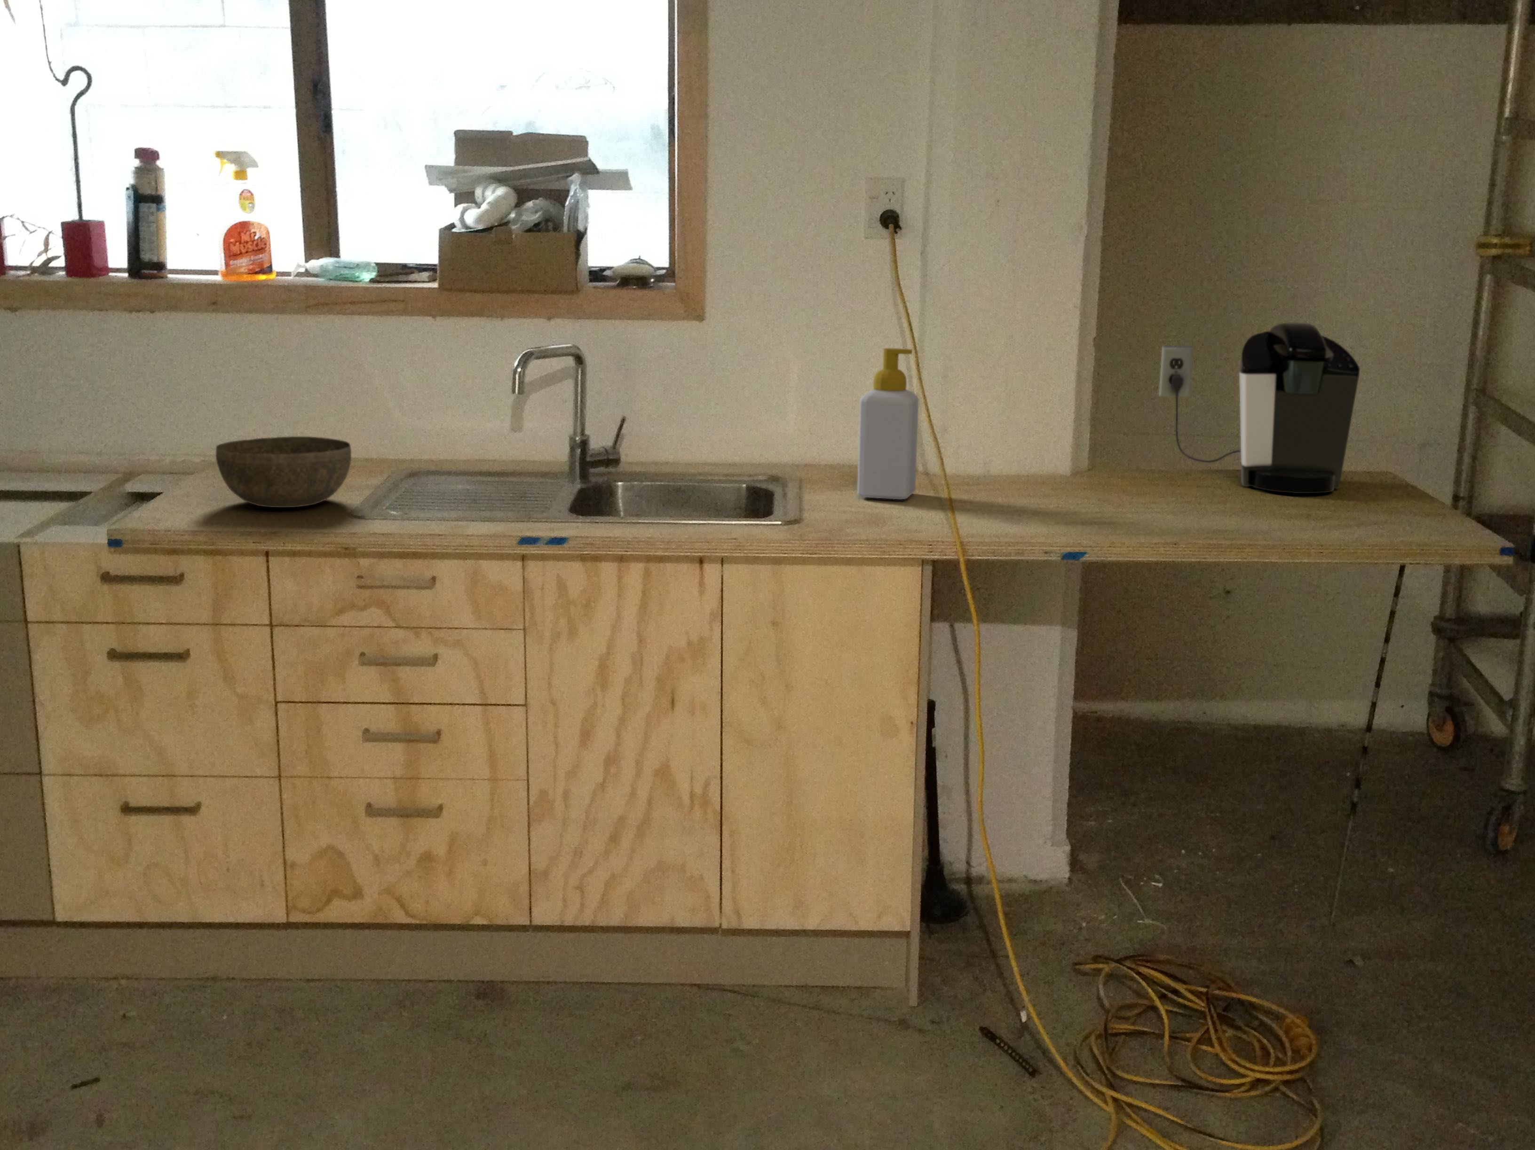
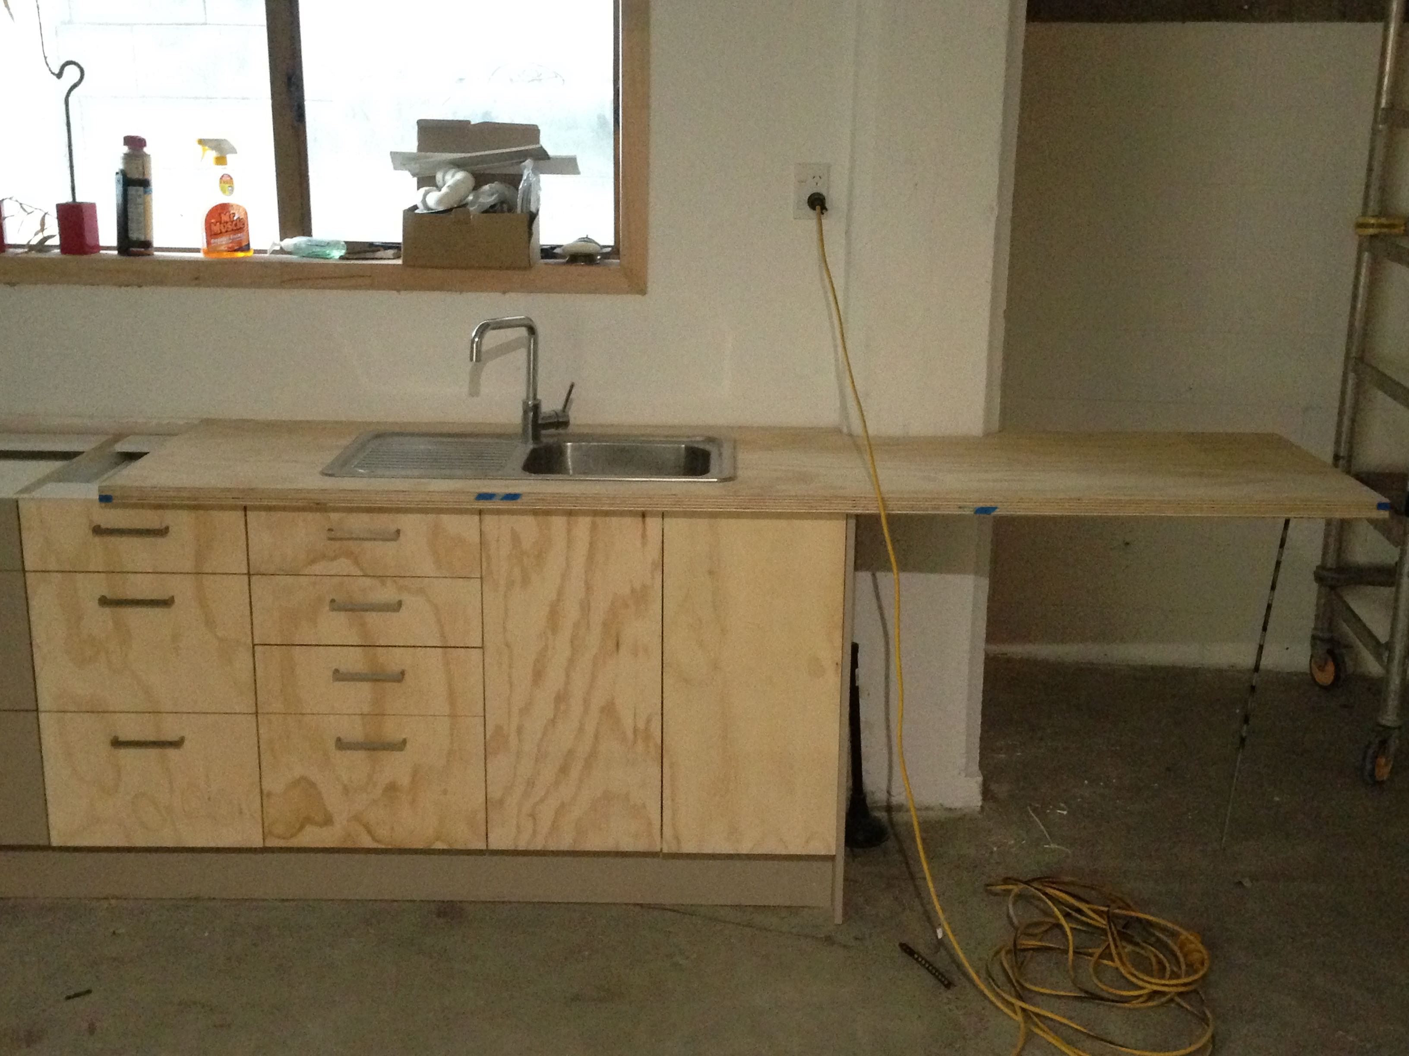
- coffee maker [1158,321,1361,494]
- soap bottle [857,348,919,500]
- bowl [215,436,352,509]
